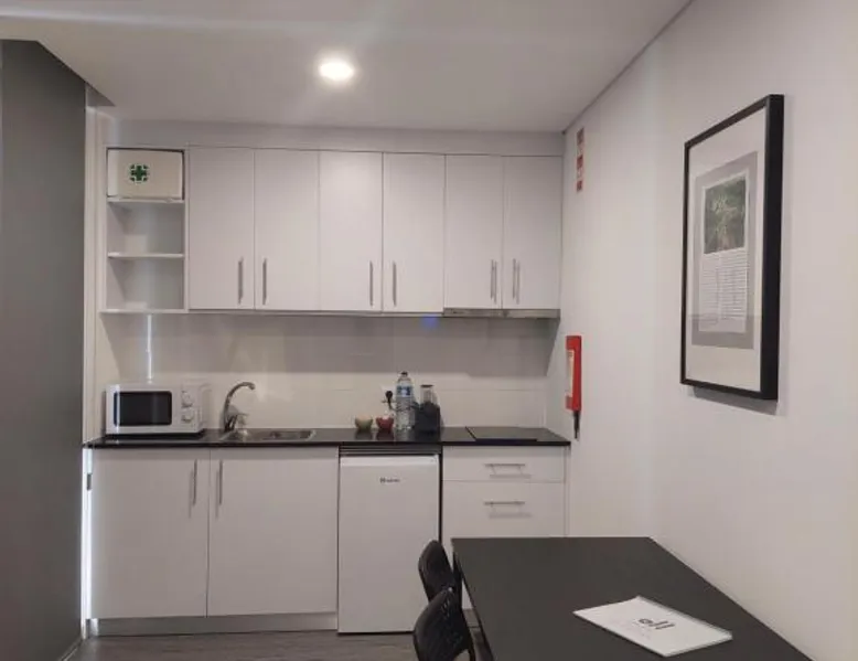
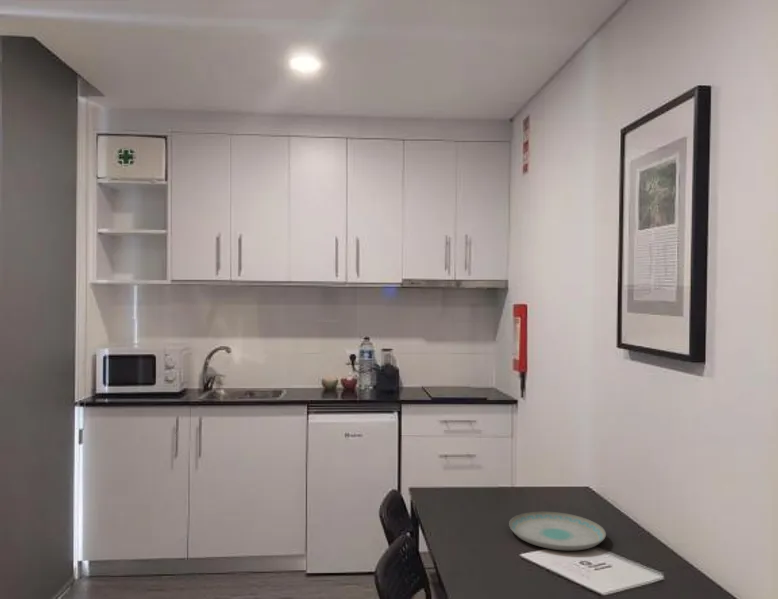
+ plate [508,511,607,551]
